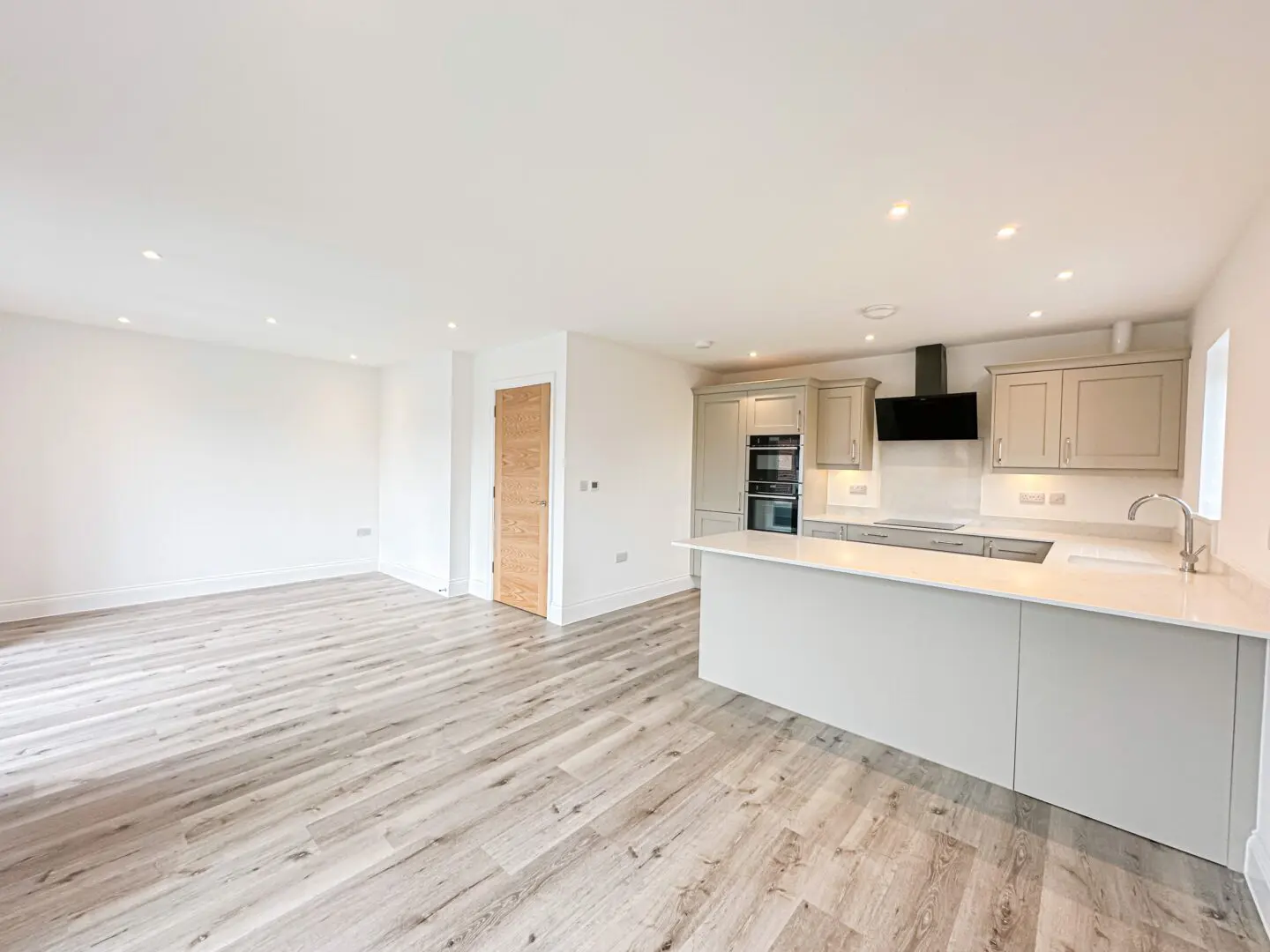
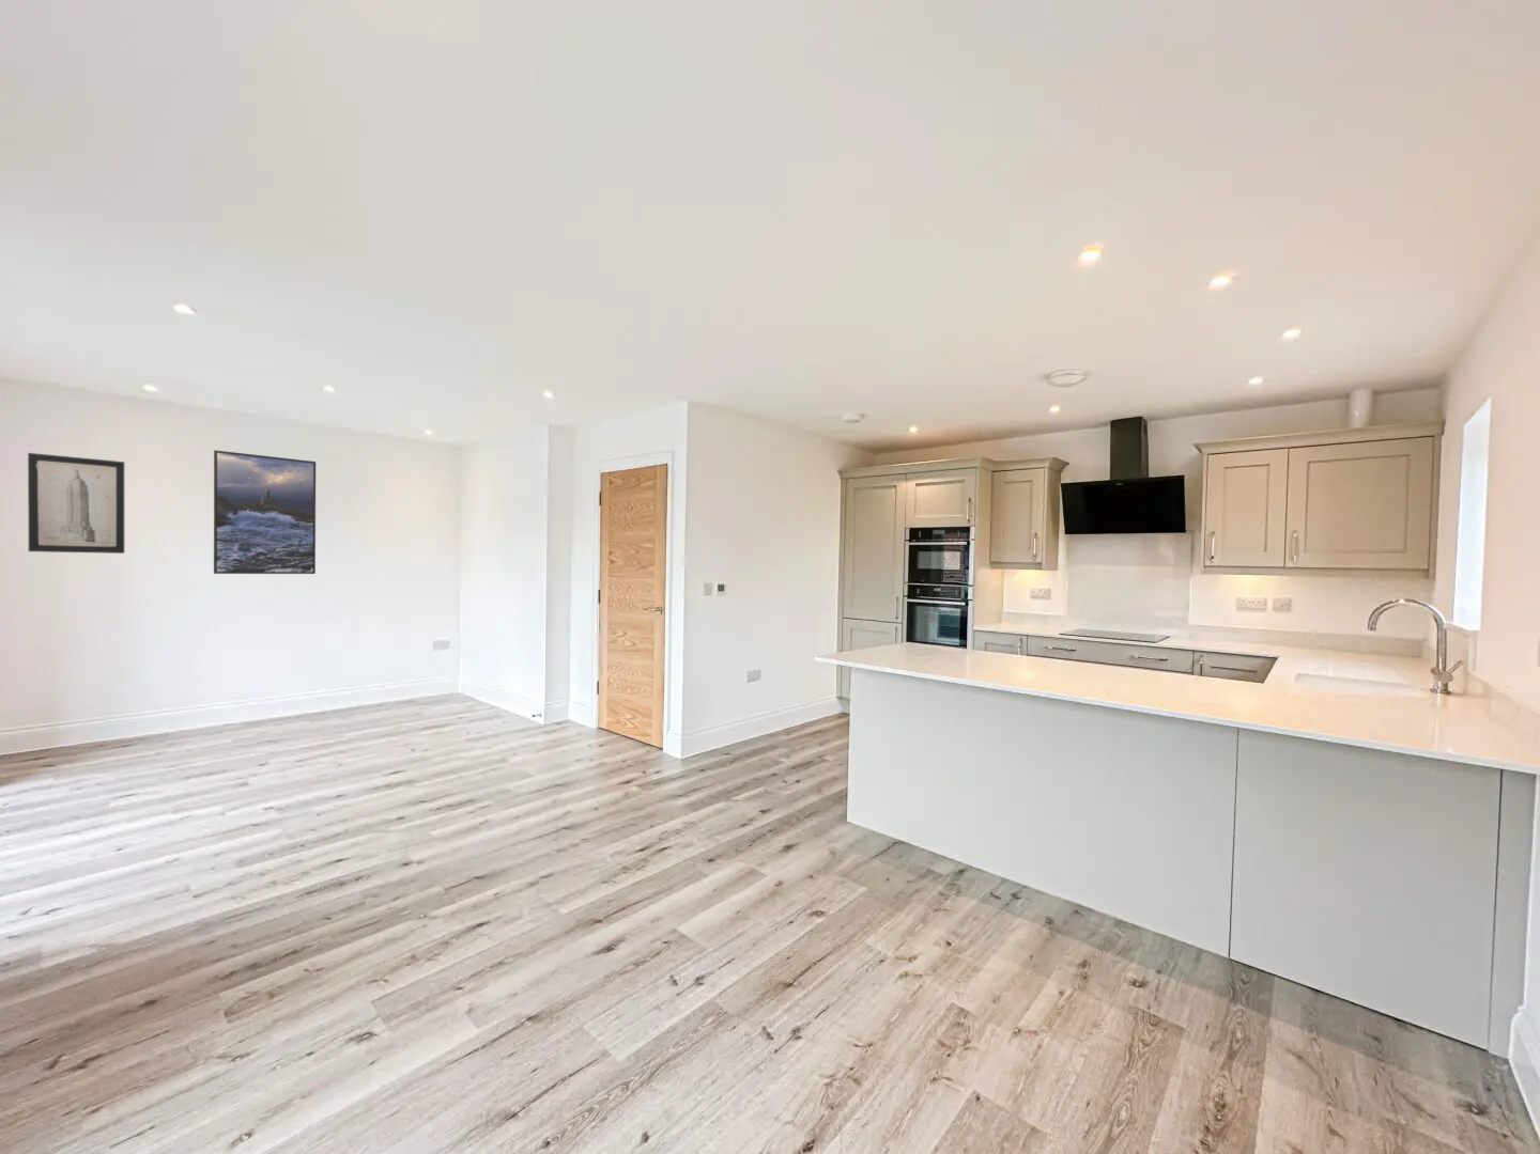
+ wall art [27,452,125,554]
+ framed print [213,449,316,575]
